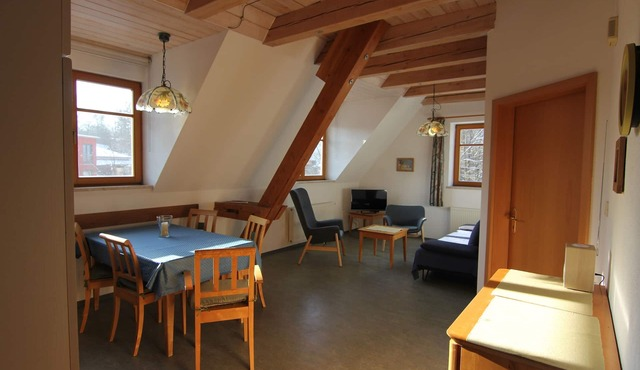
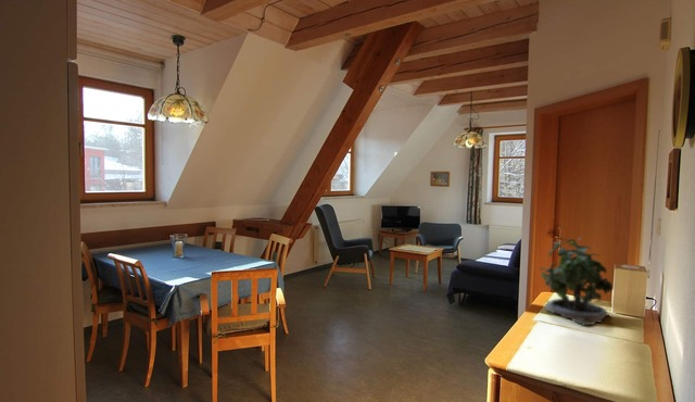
+ potted plant [539,237,614,327]
